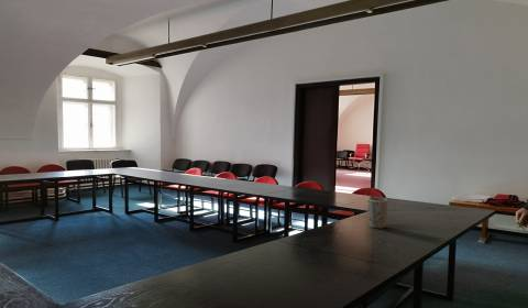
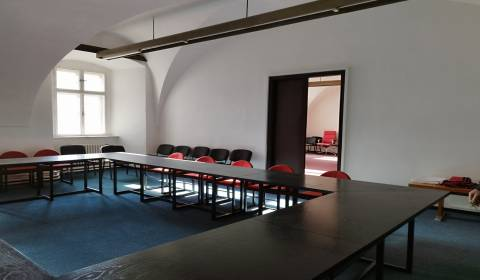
- plant pot [366,197,388,230]
